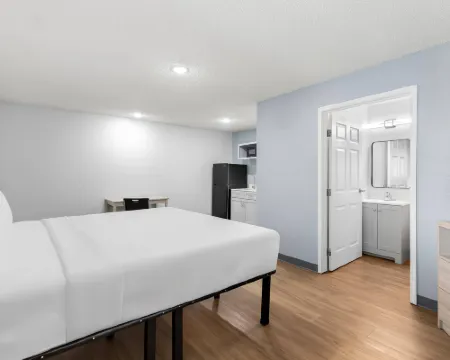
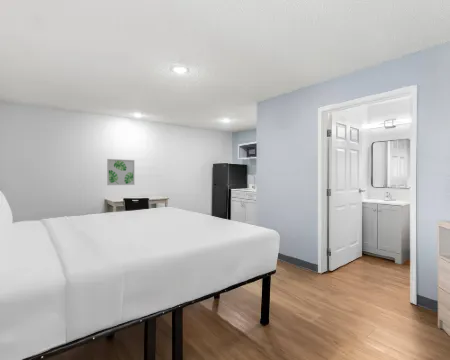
+ wall art [106,158,135,186]
